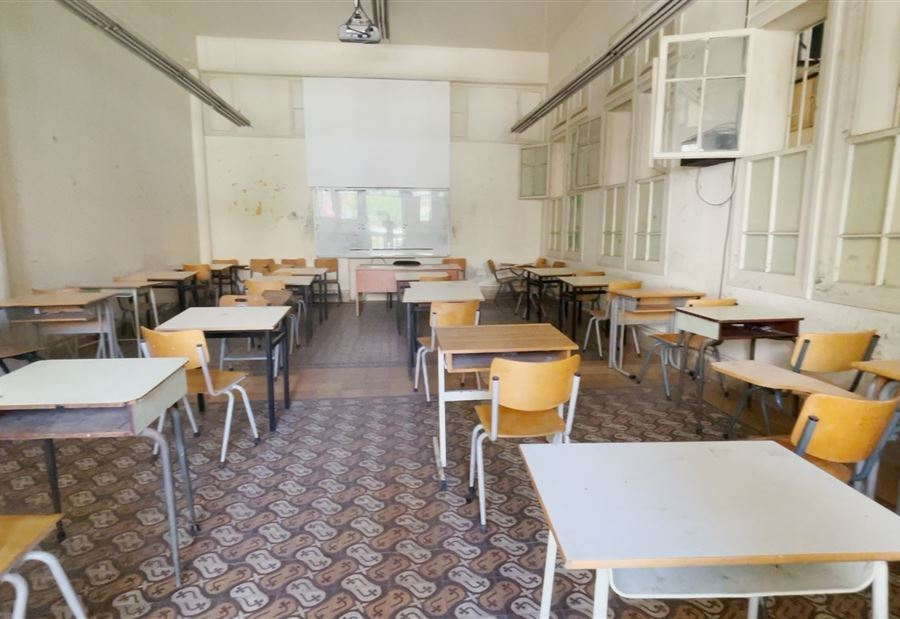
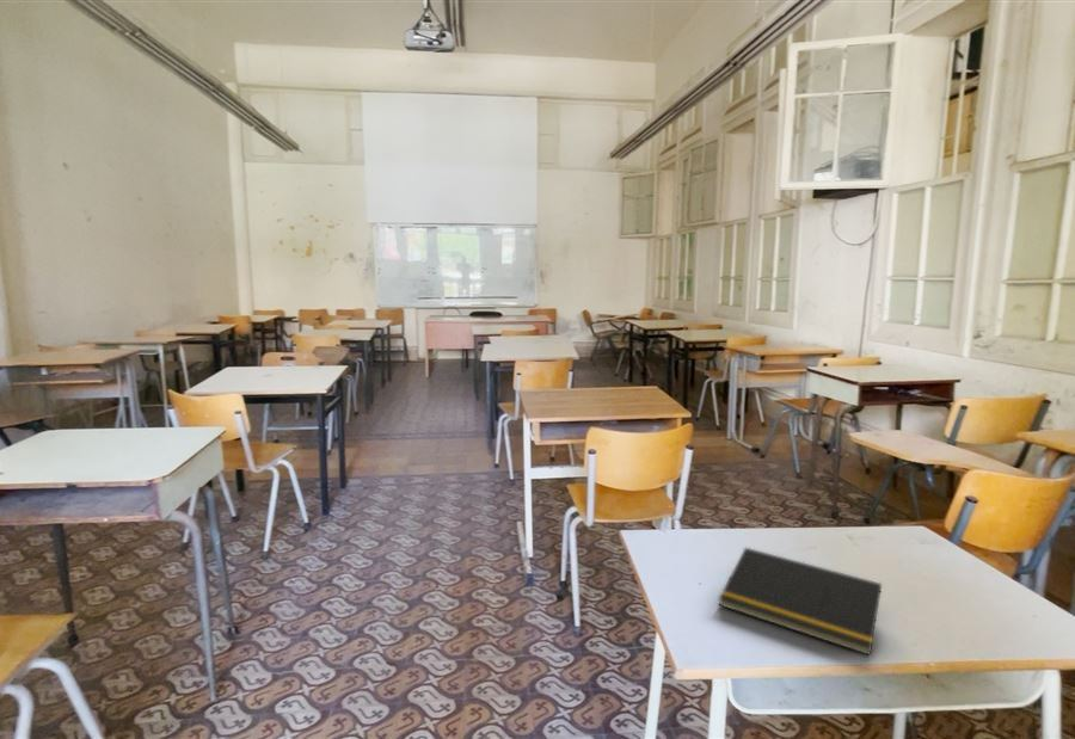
+ notepad [718,547,883,657]
